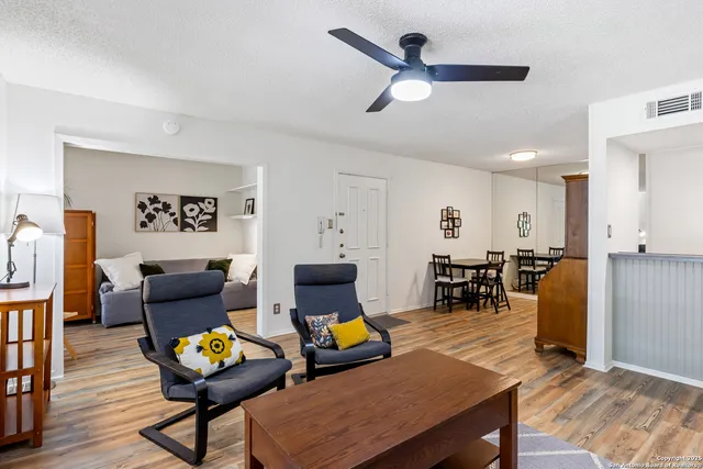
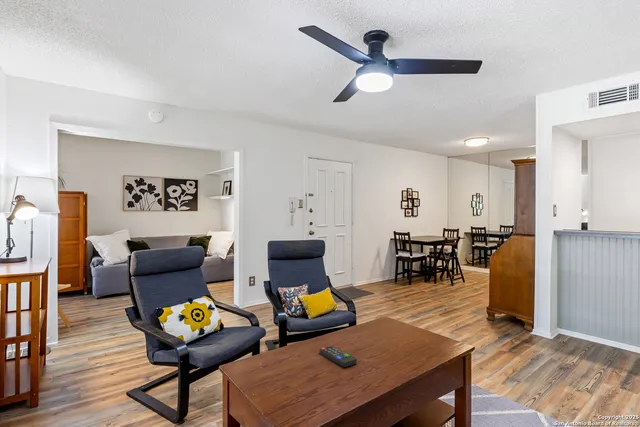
+ remote control [318,345,358,368]
